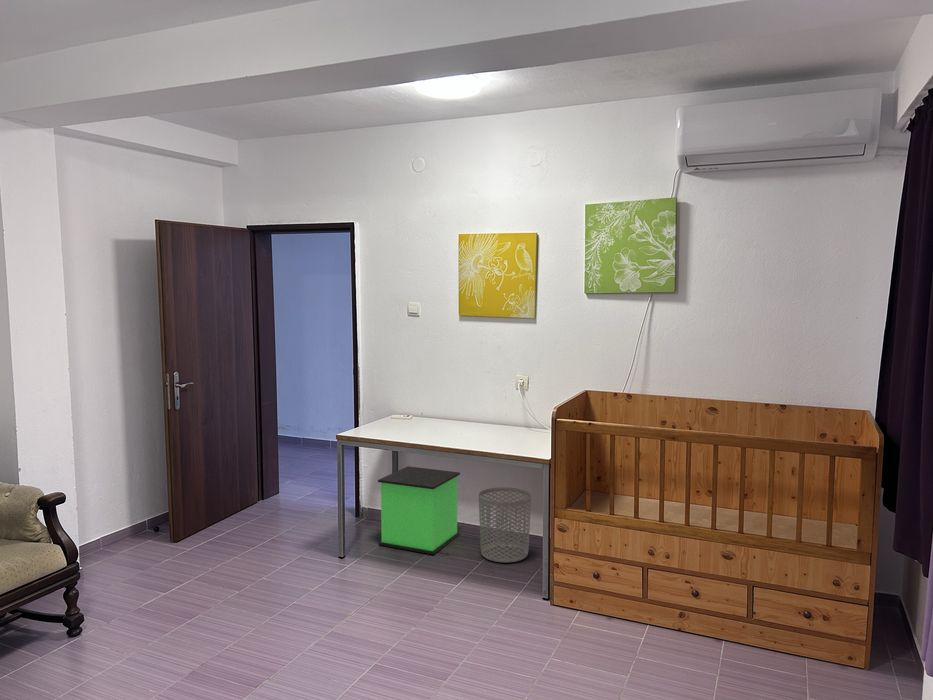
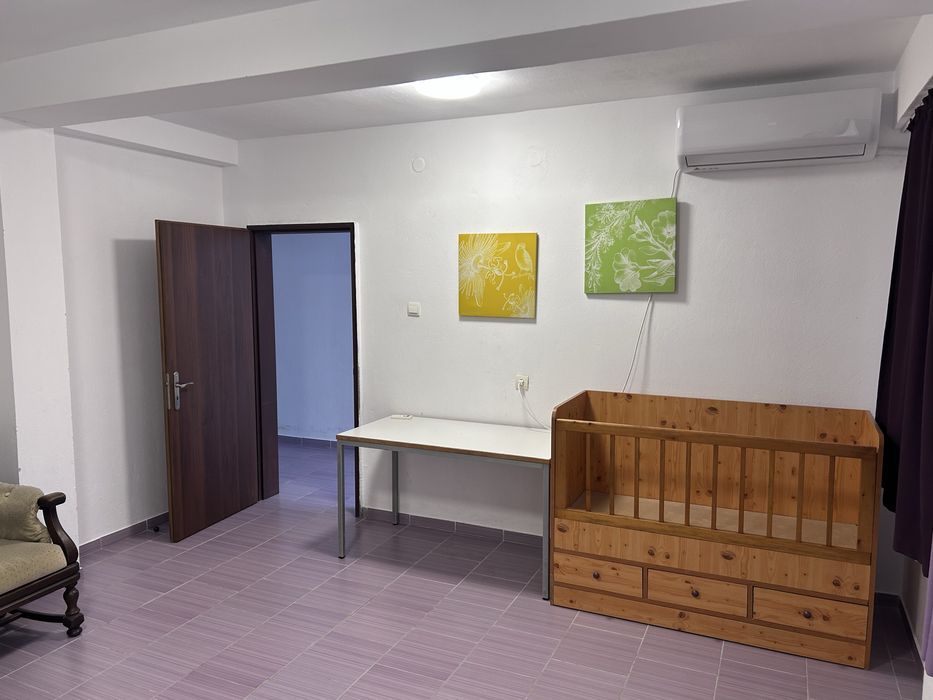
- waste bin [478,486,532,563]
- stool [377,465,461,556]
